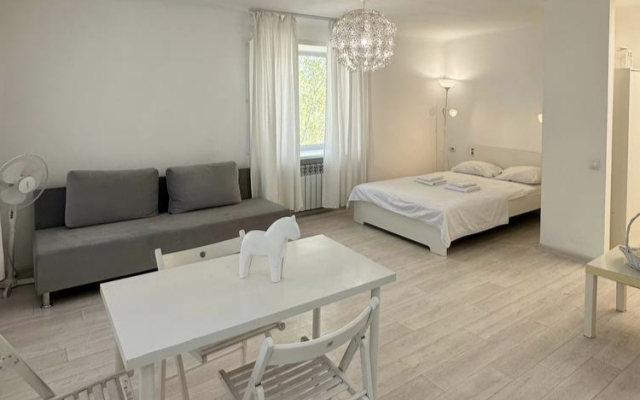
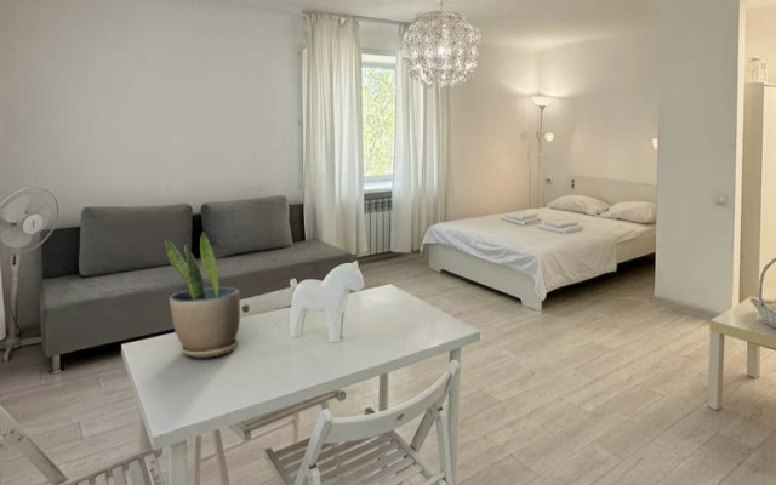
+ potted plant [165,232,241,359]
